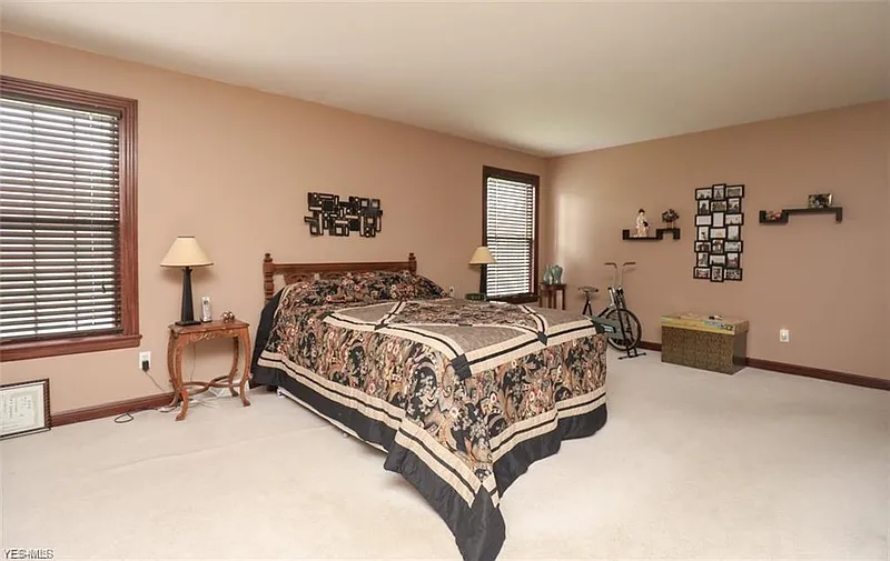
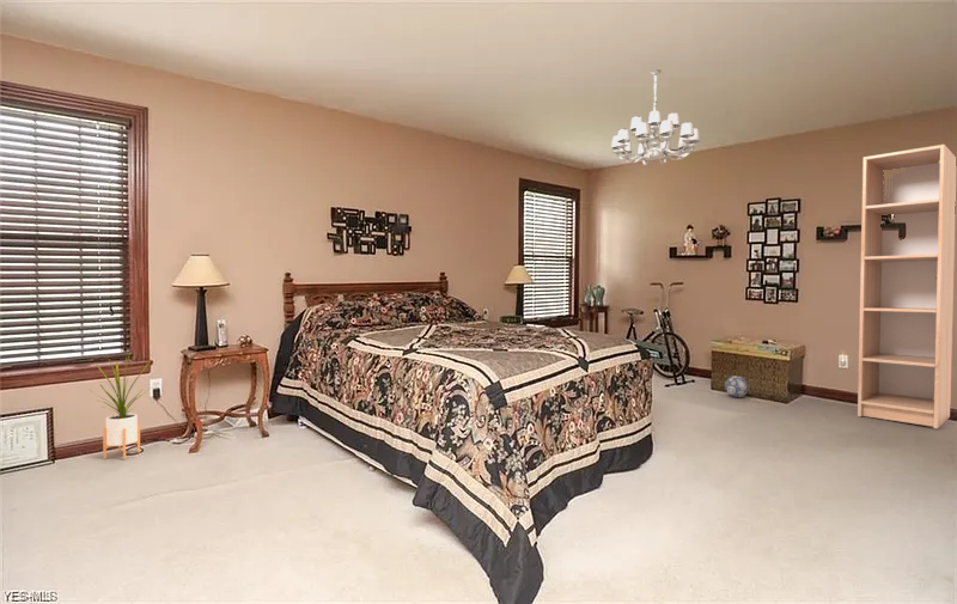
+ house plant [87,352,152,460]
+ chandelier [610,68,702,166]
+ cabinet [857,144,957,429]
+ decorative ball [724,374,750,398]
